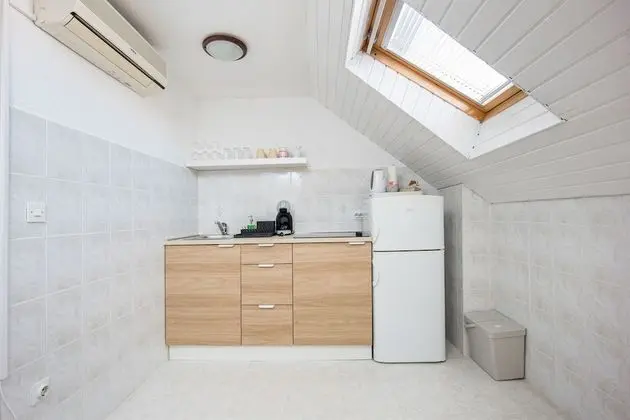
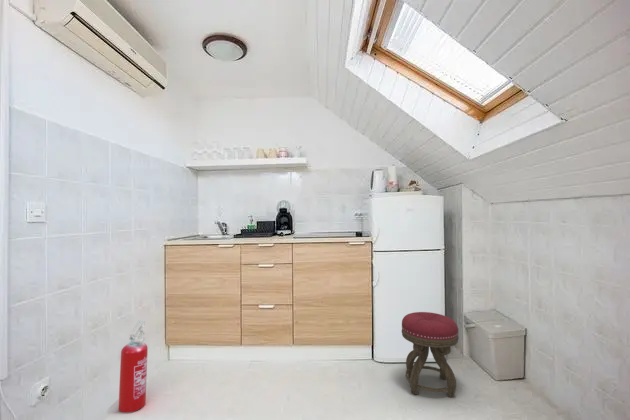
+ stool [401,311,459,399]
+ fire extinguisher [117,319,149,414]
